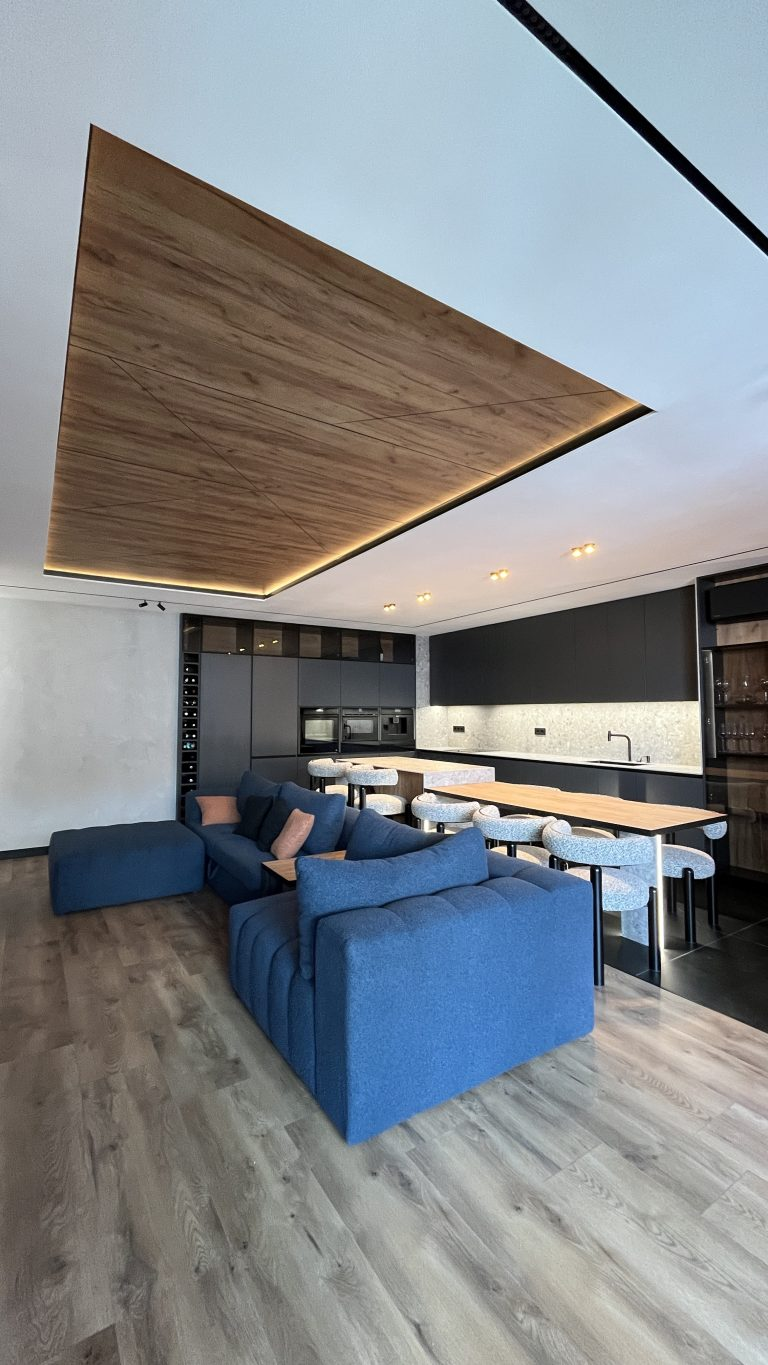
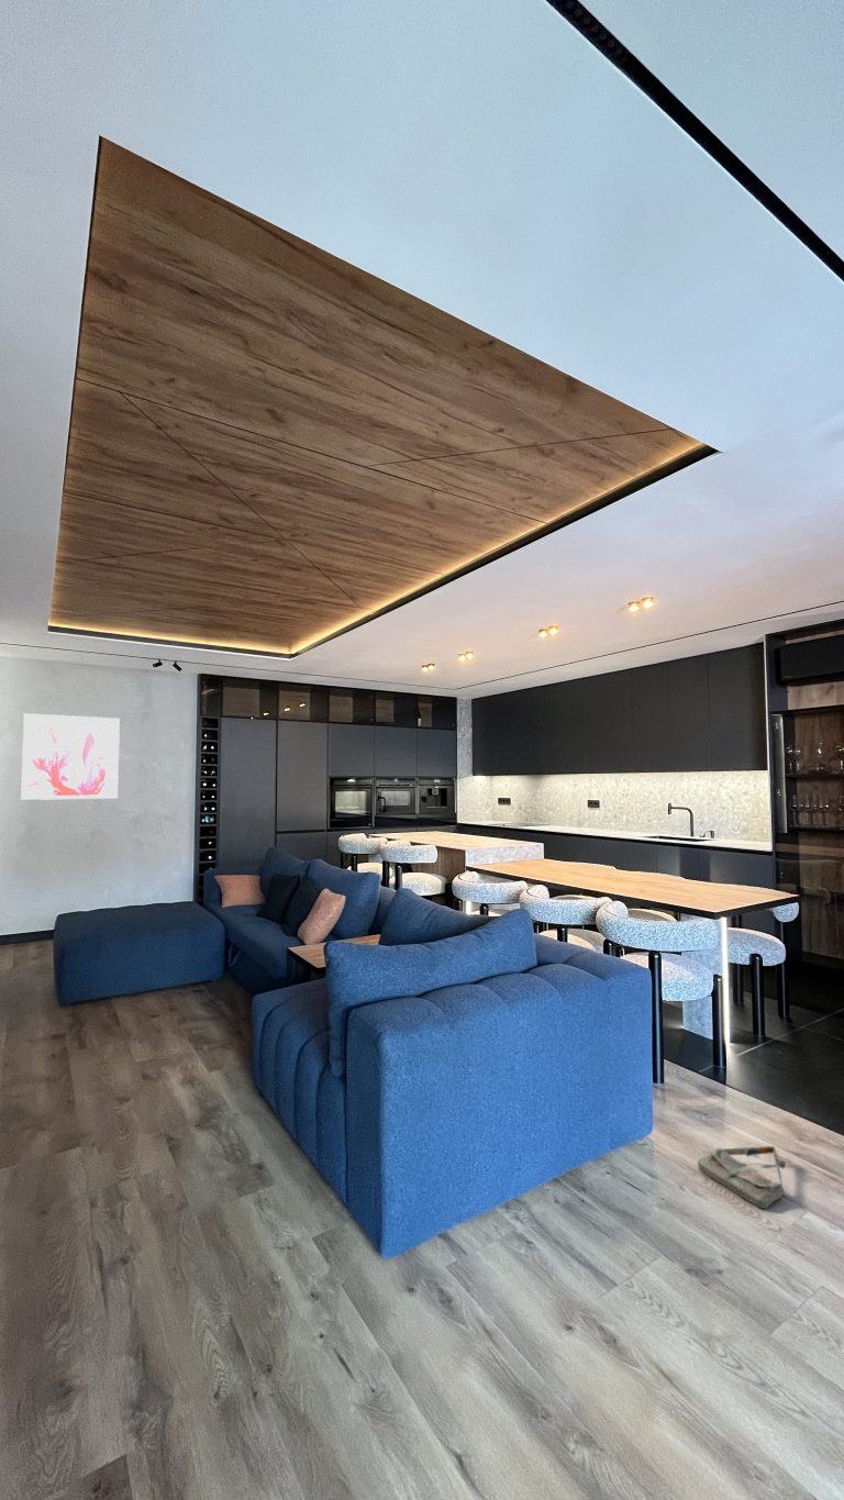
+ wall art [20,712,121,801]
+ bag [697,1145,787,1210]
